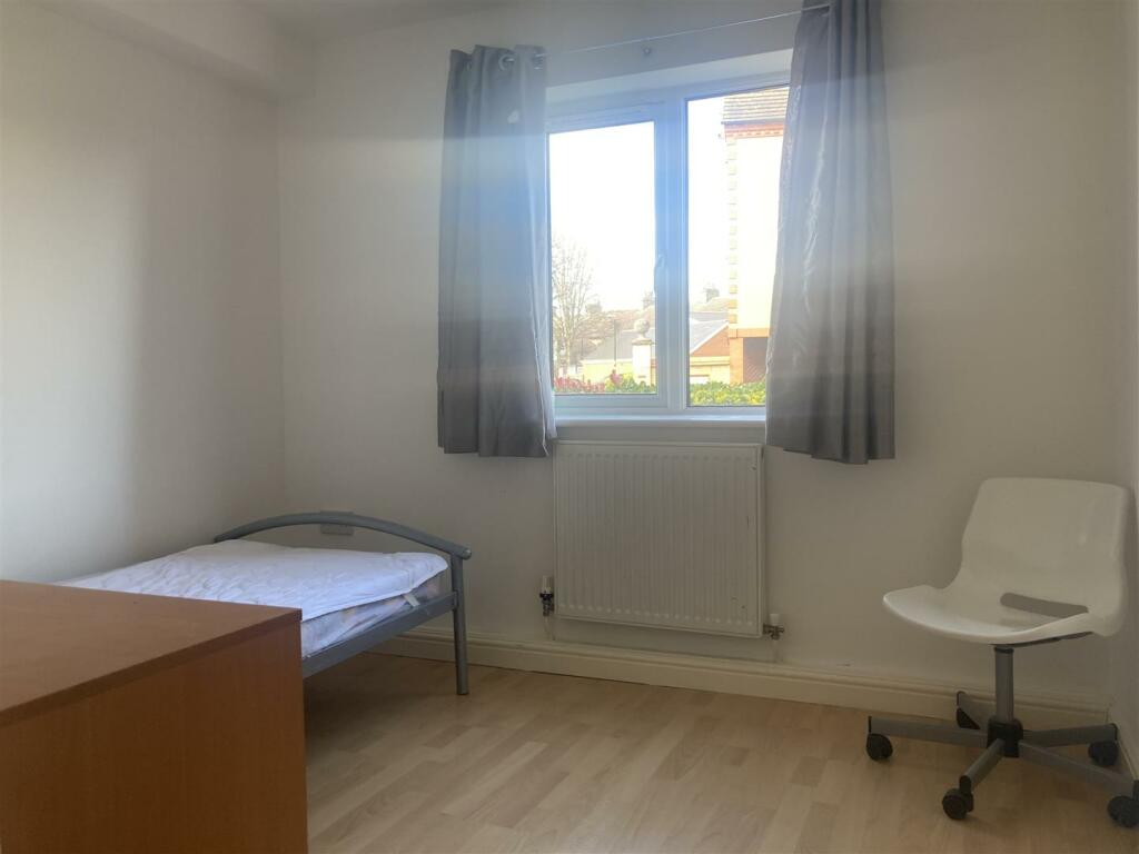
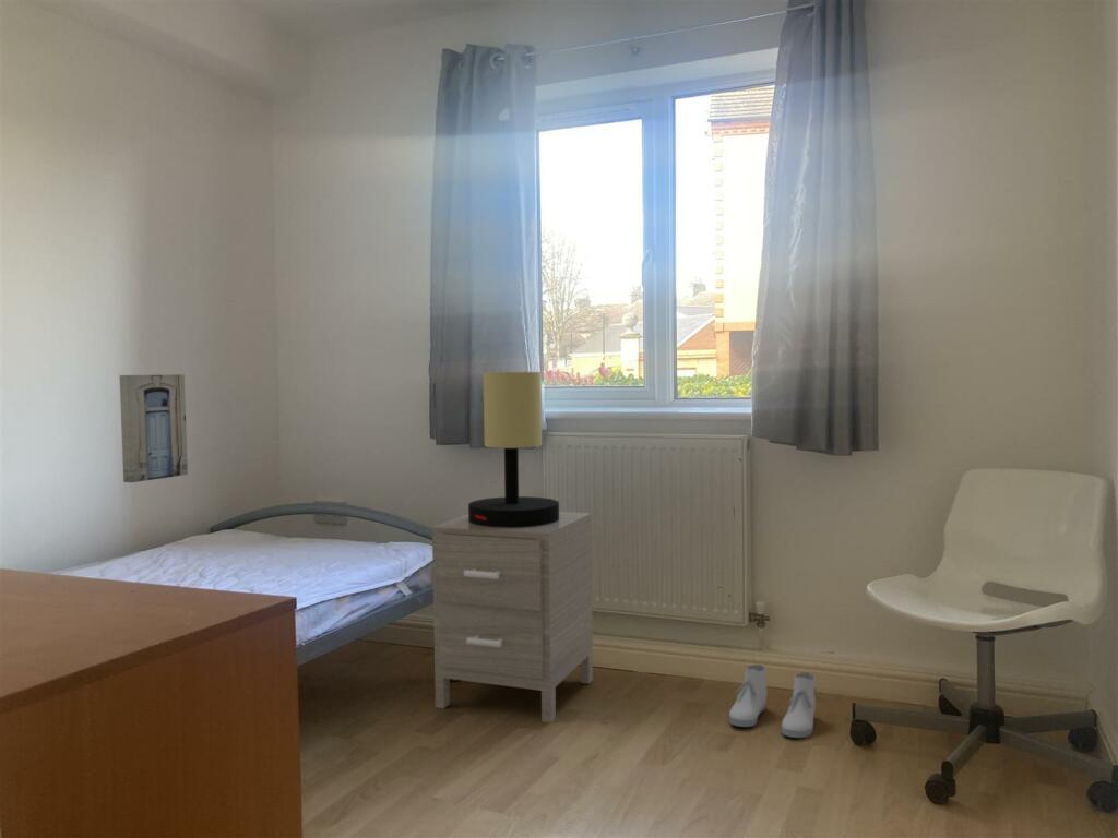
+ table lamp [467,371,560,528]
+ boots [728,663,818,739]
+ wall art [118,373,189,483]
+ nightstand [431,511,594,723]
